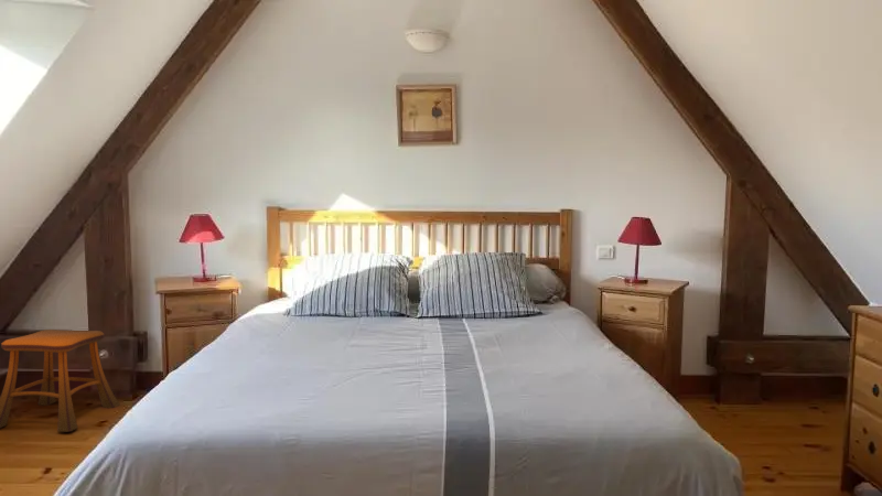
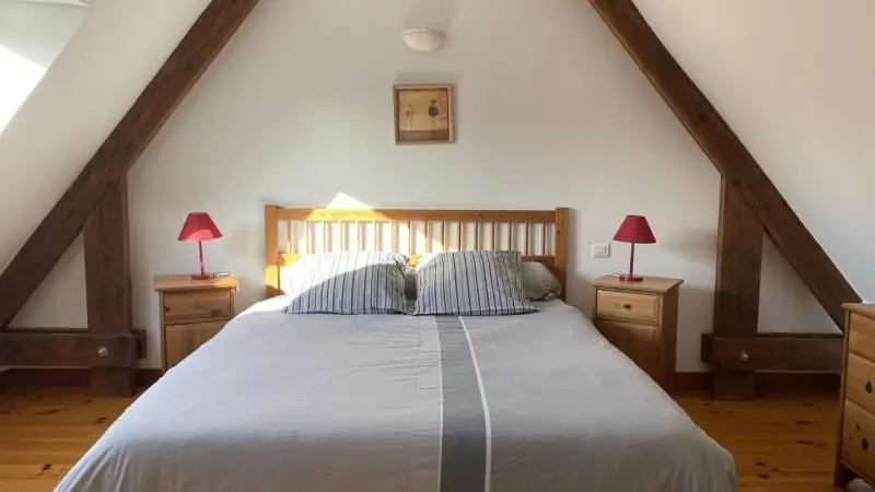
- stool [0,328,120,433]
